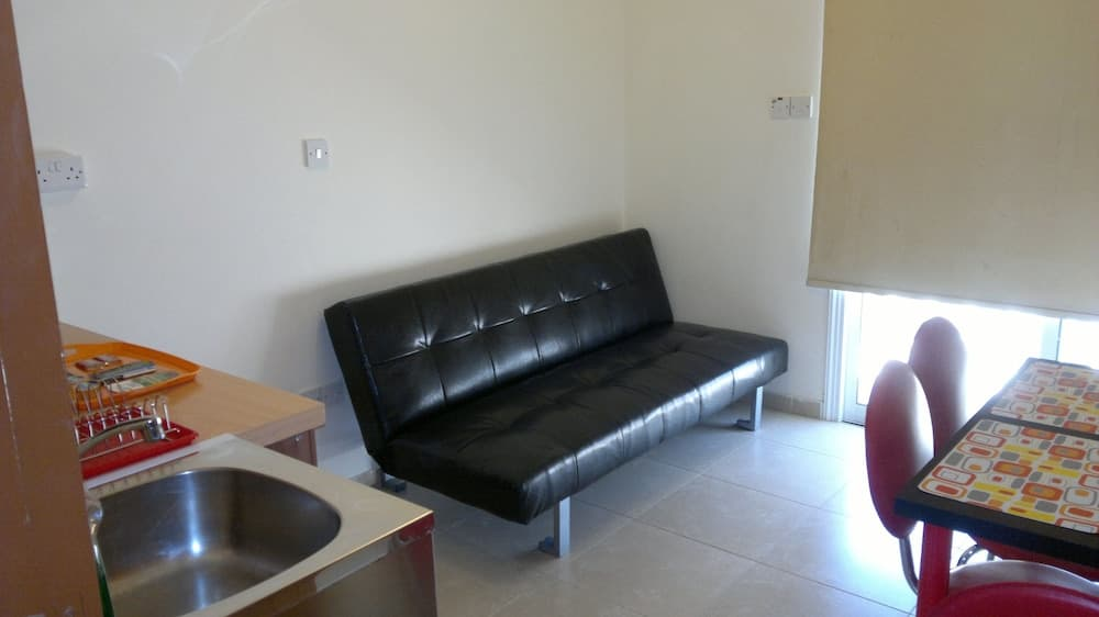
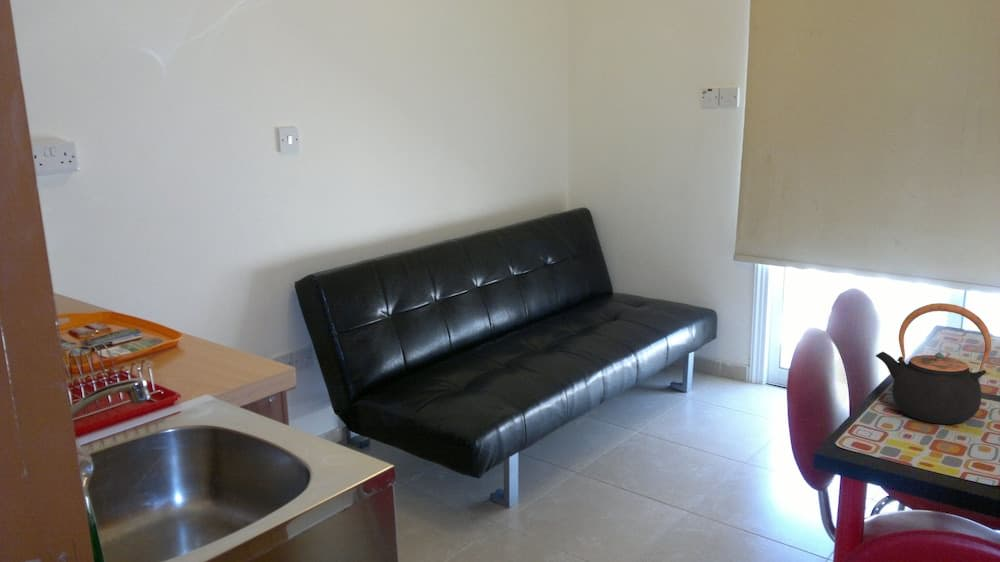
+ teapot [875,302,992,425]
